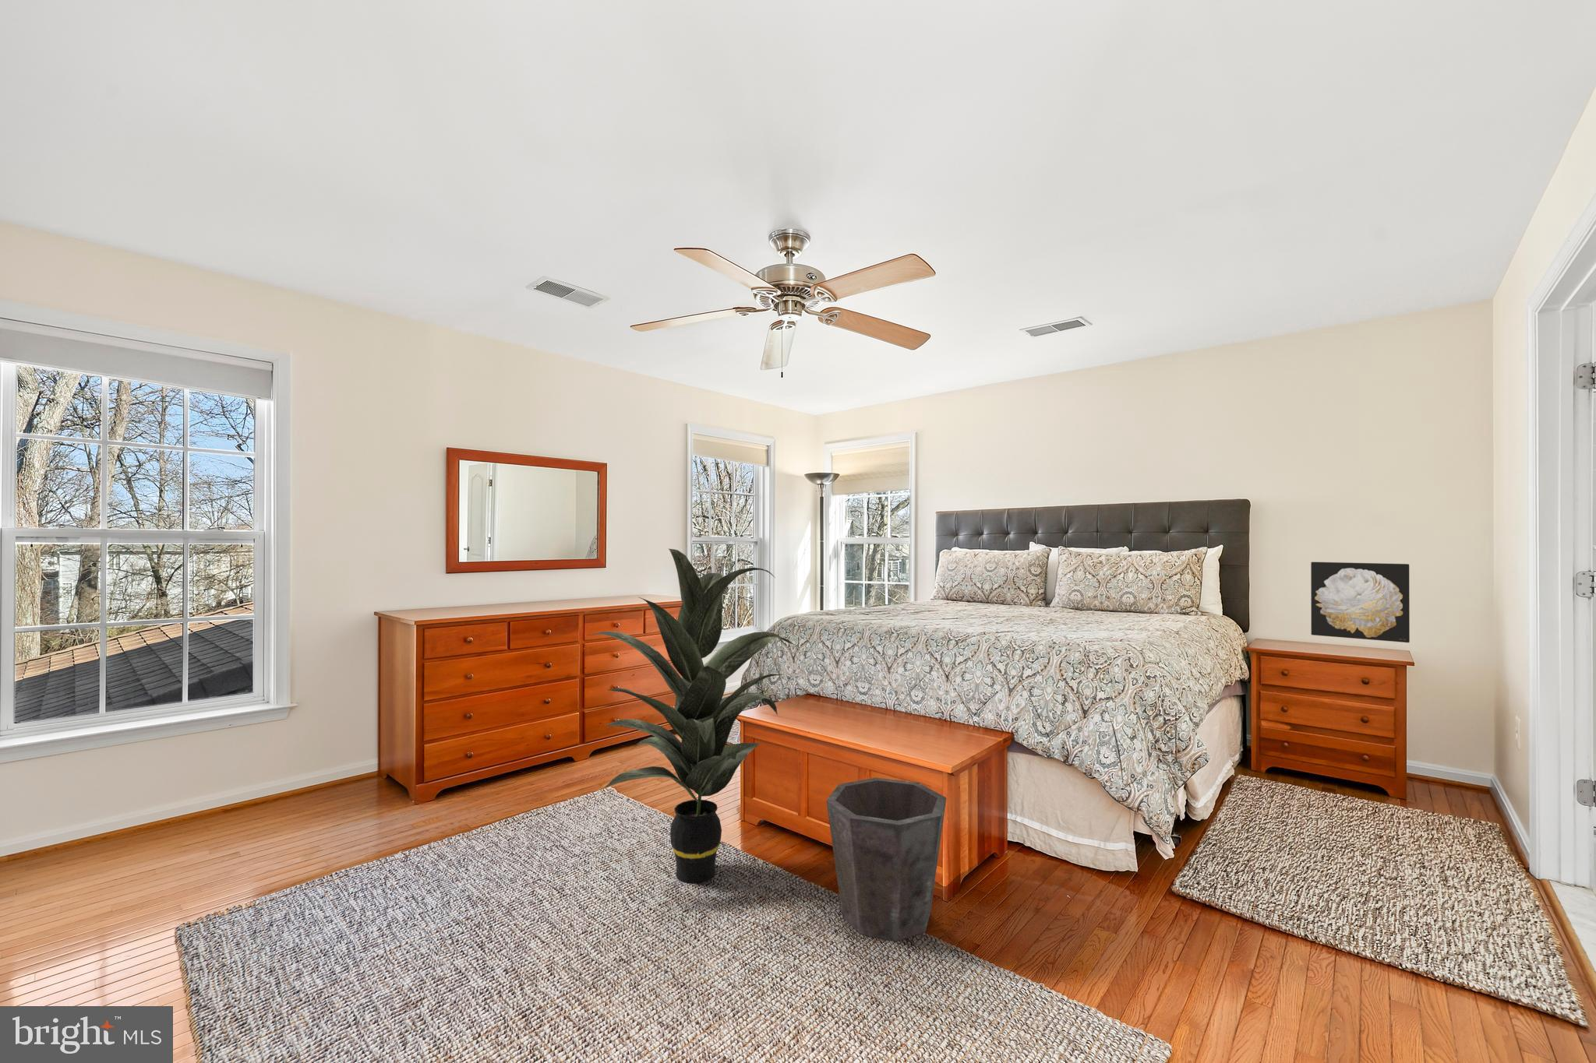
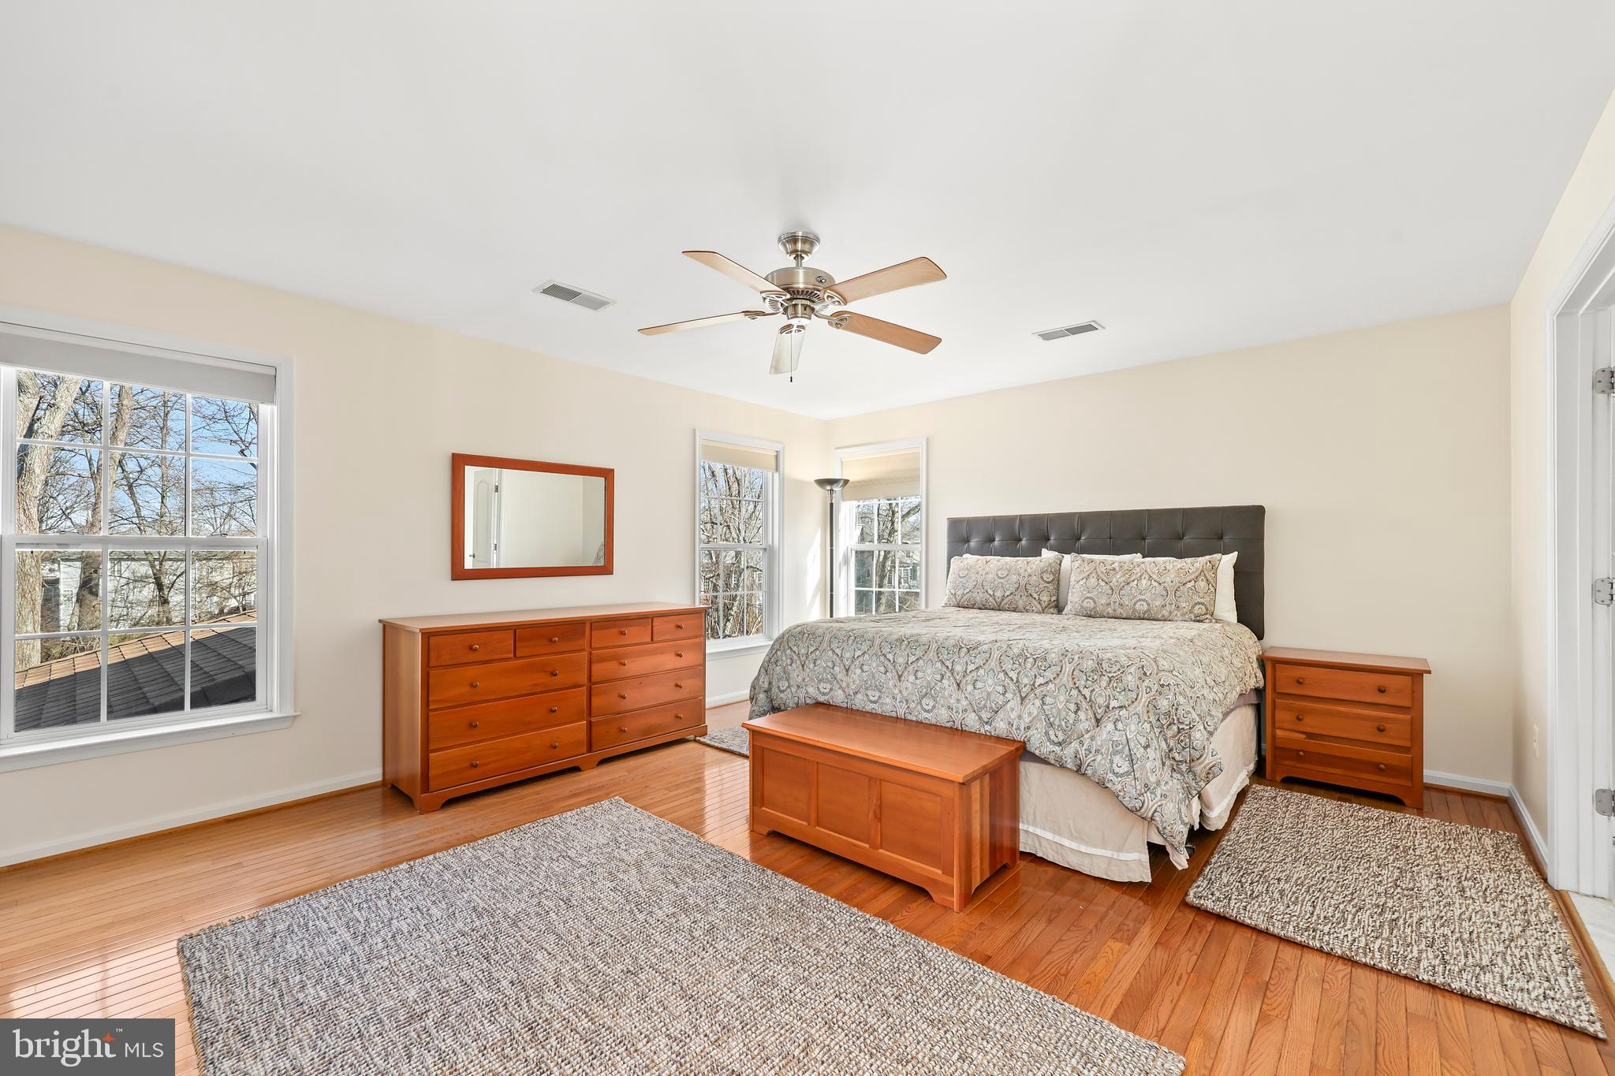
- waste bin [825,776,947,942]
- wall art [1310,561,1411,643]
- indoor plant [587,547,797,885]
